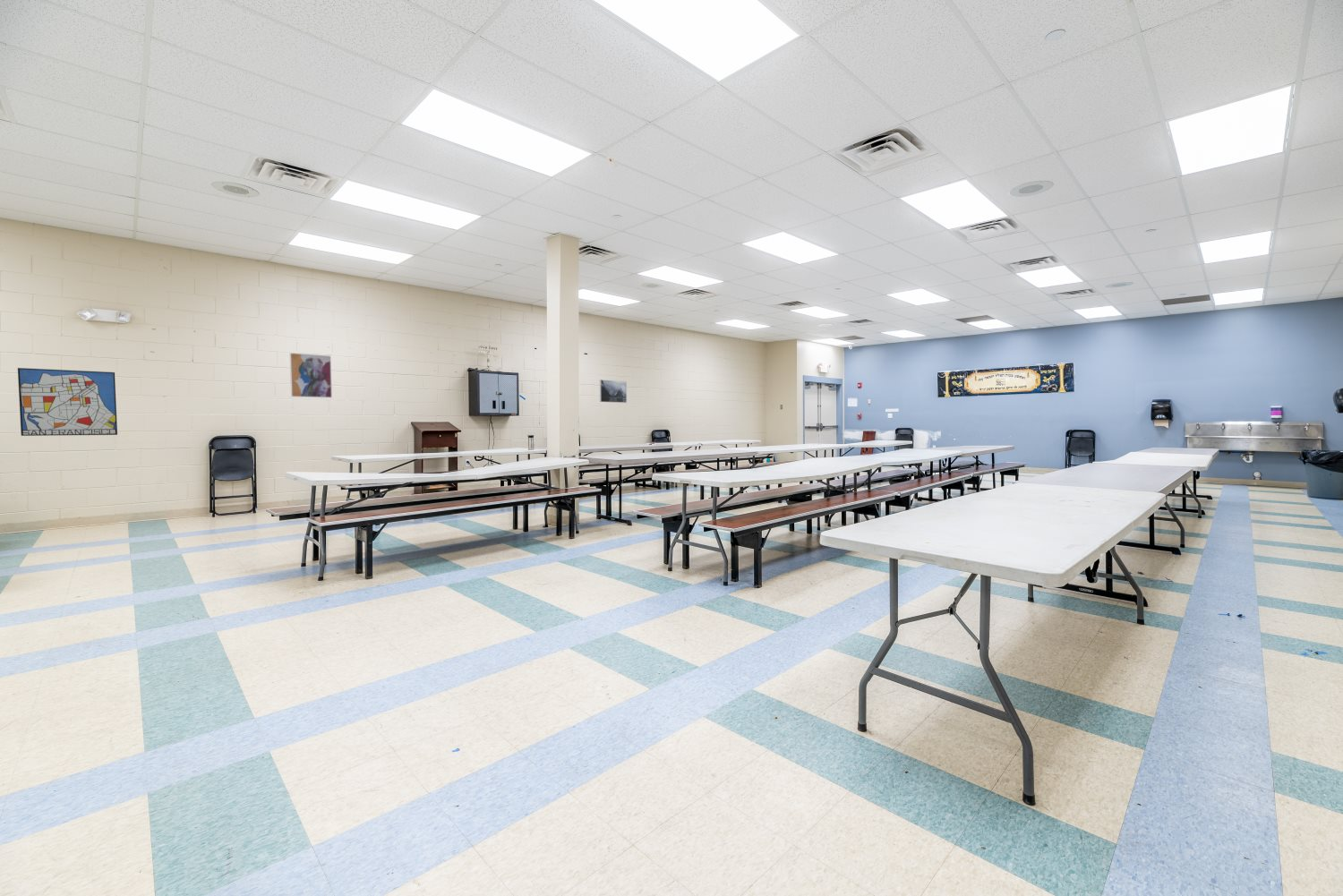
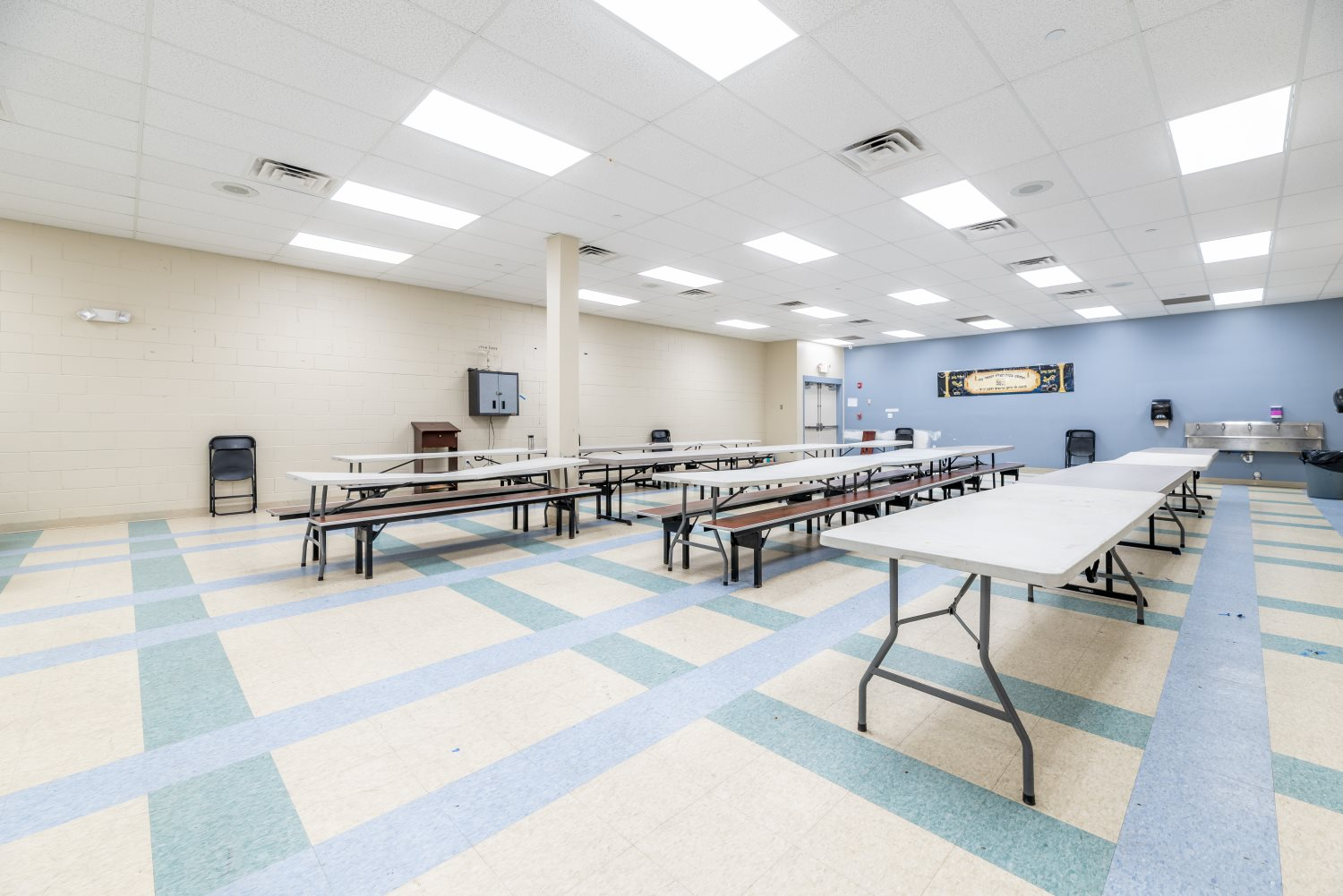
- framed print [599,379,628,404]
- wall art [288,352,333,399]
- wall art [17,367,118,437]
